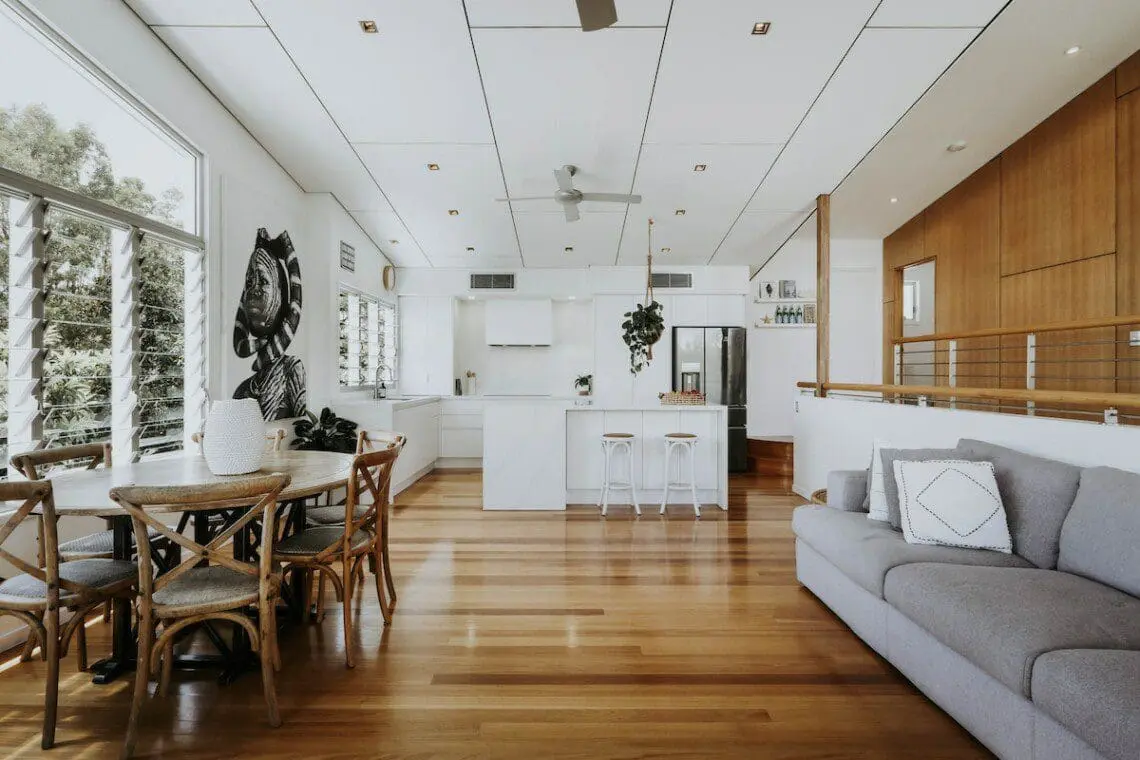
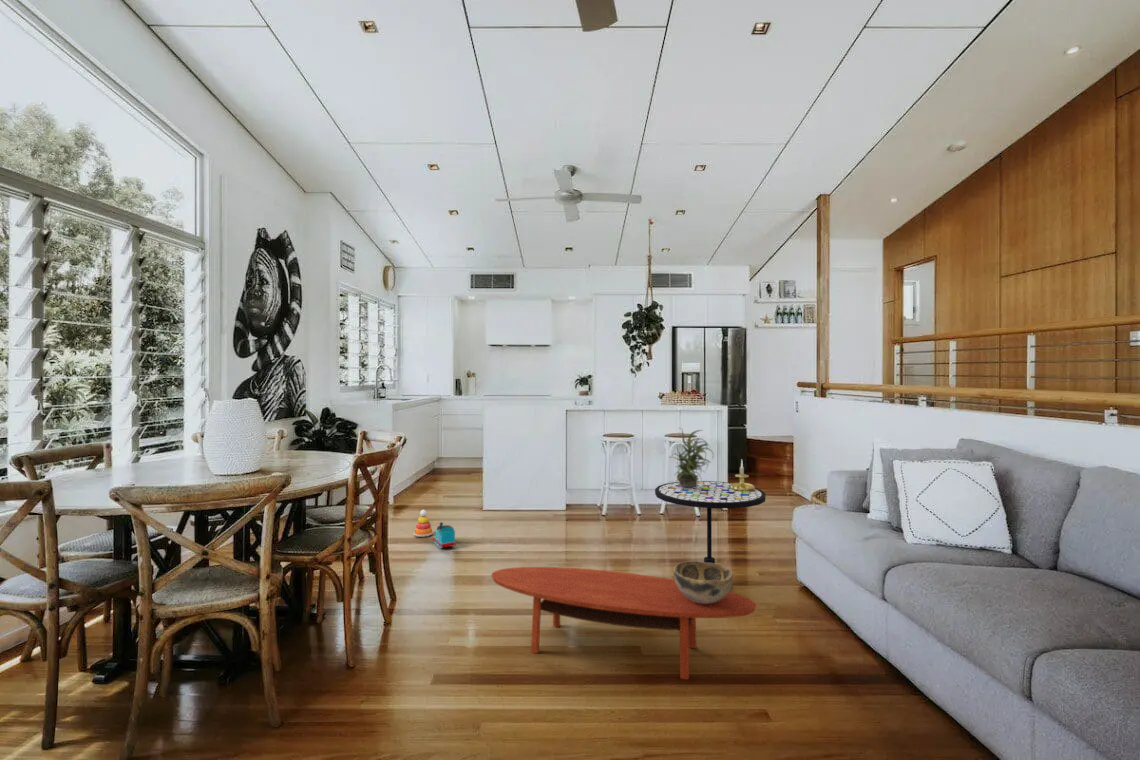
+ coffee table [490,566,758,681]
+ decorative bowl [672,560,734,604]
+ candle holder [729,459,756,491]
+ potted plant [670,427,715,489]
+ side table [654,480,767,564]
+ stacking toy [413,509,434,538]
+ toy train [432,521,457,550]
